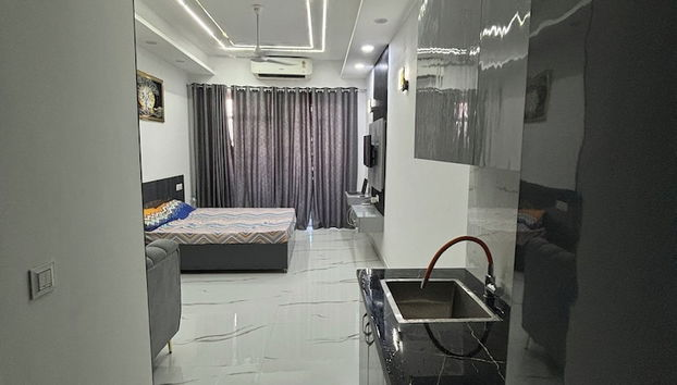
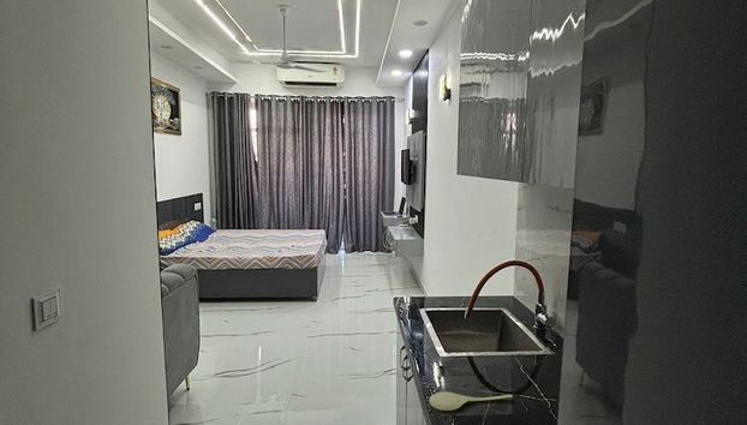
+ spoon [428,390,514,412]
